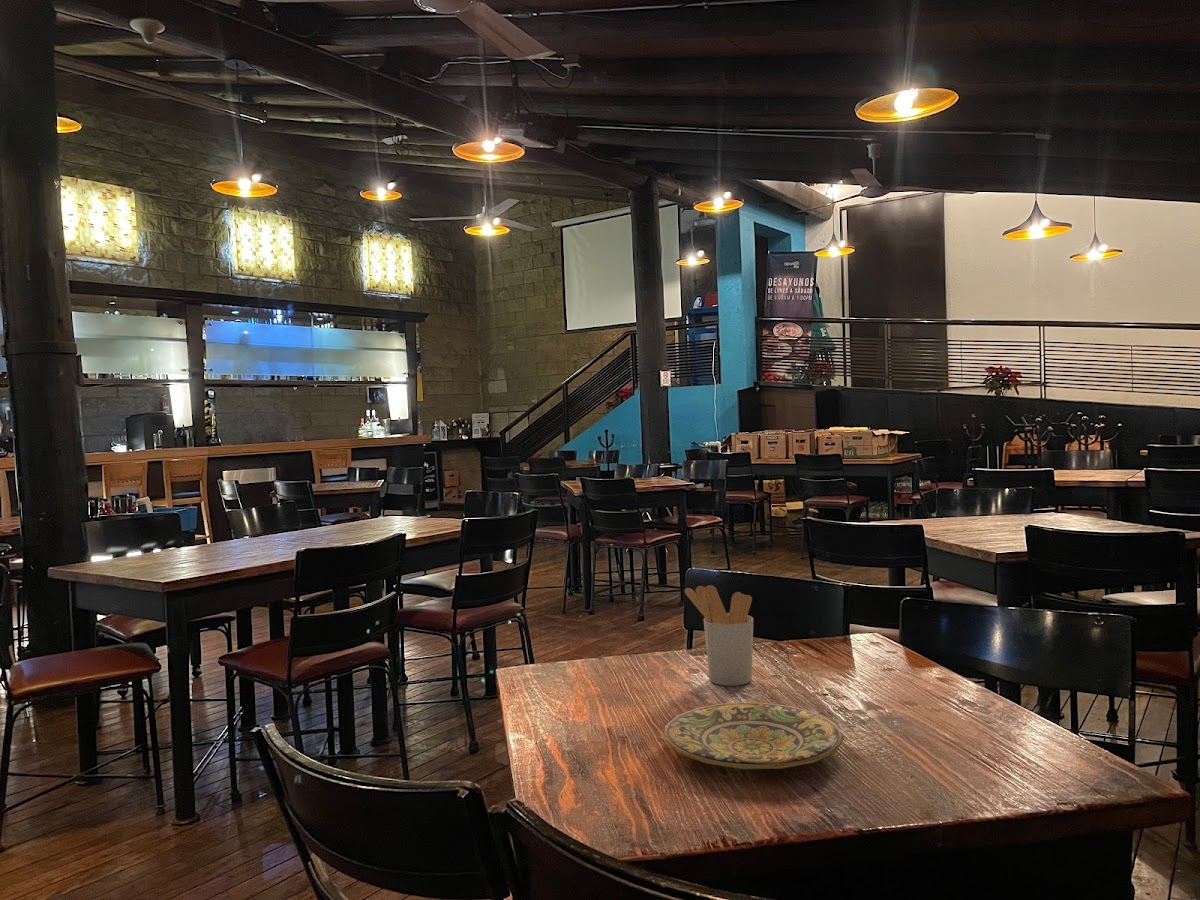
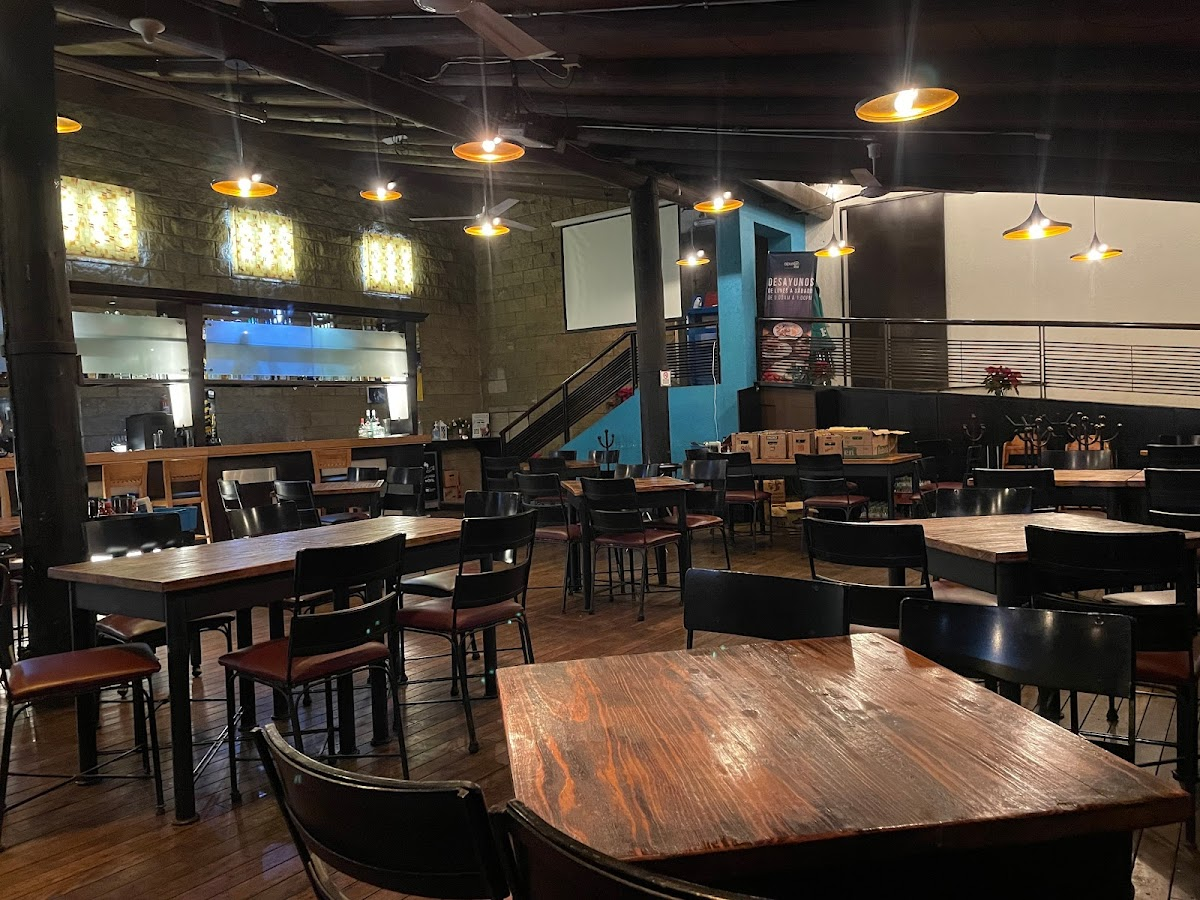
- utensil holder [684,584,754,687]
- plate [664,701,845,770]
